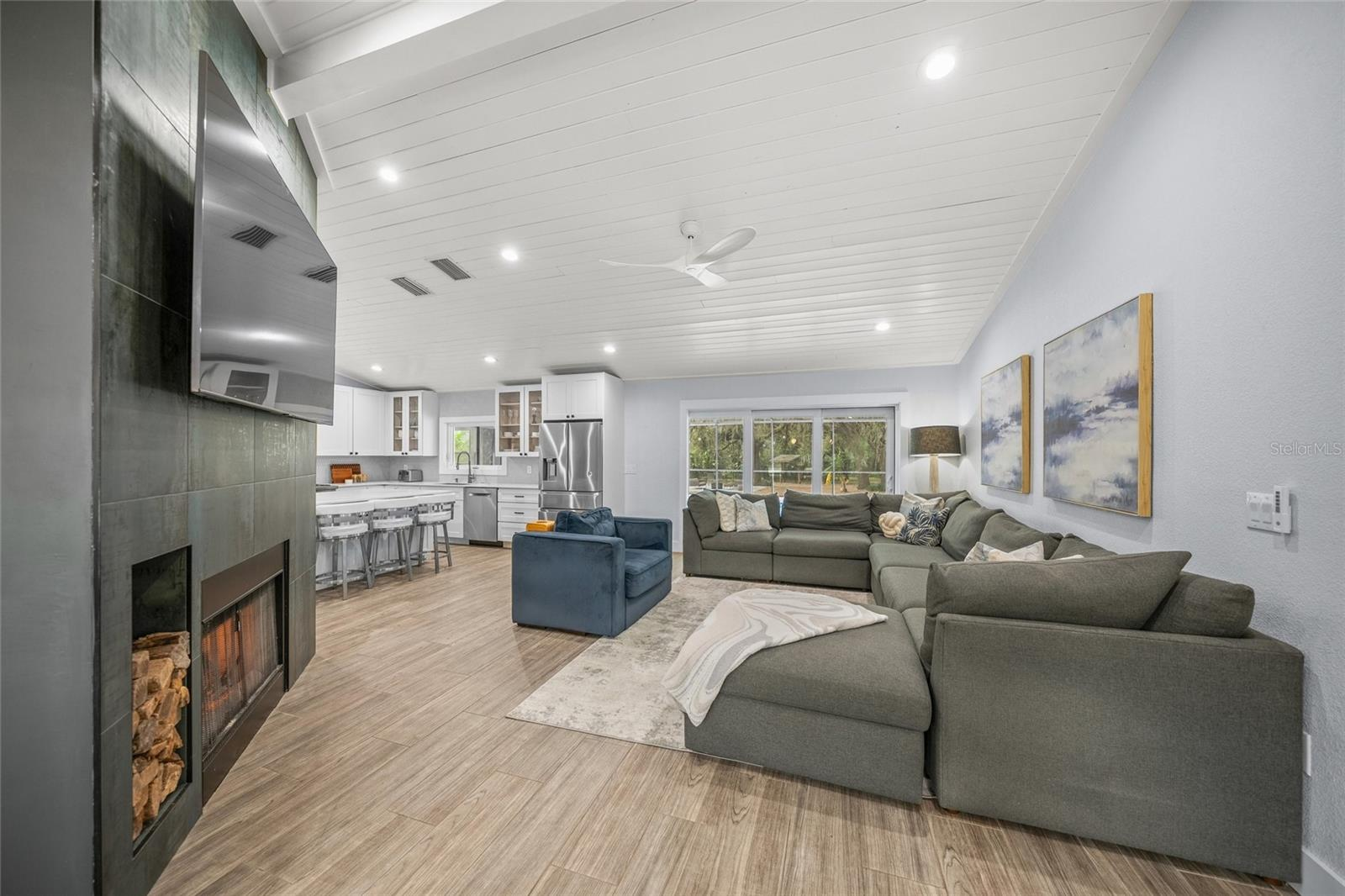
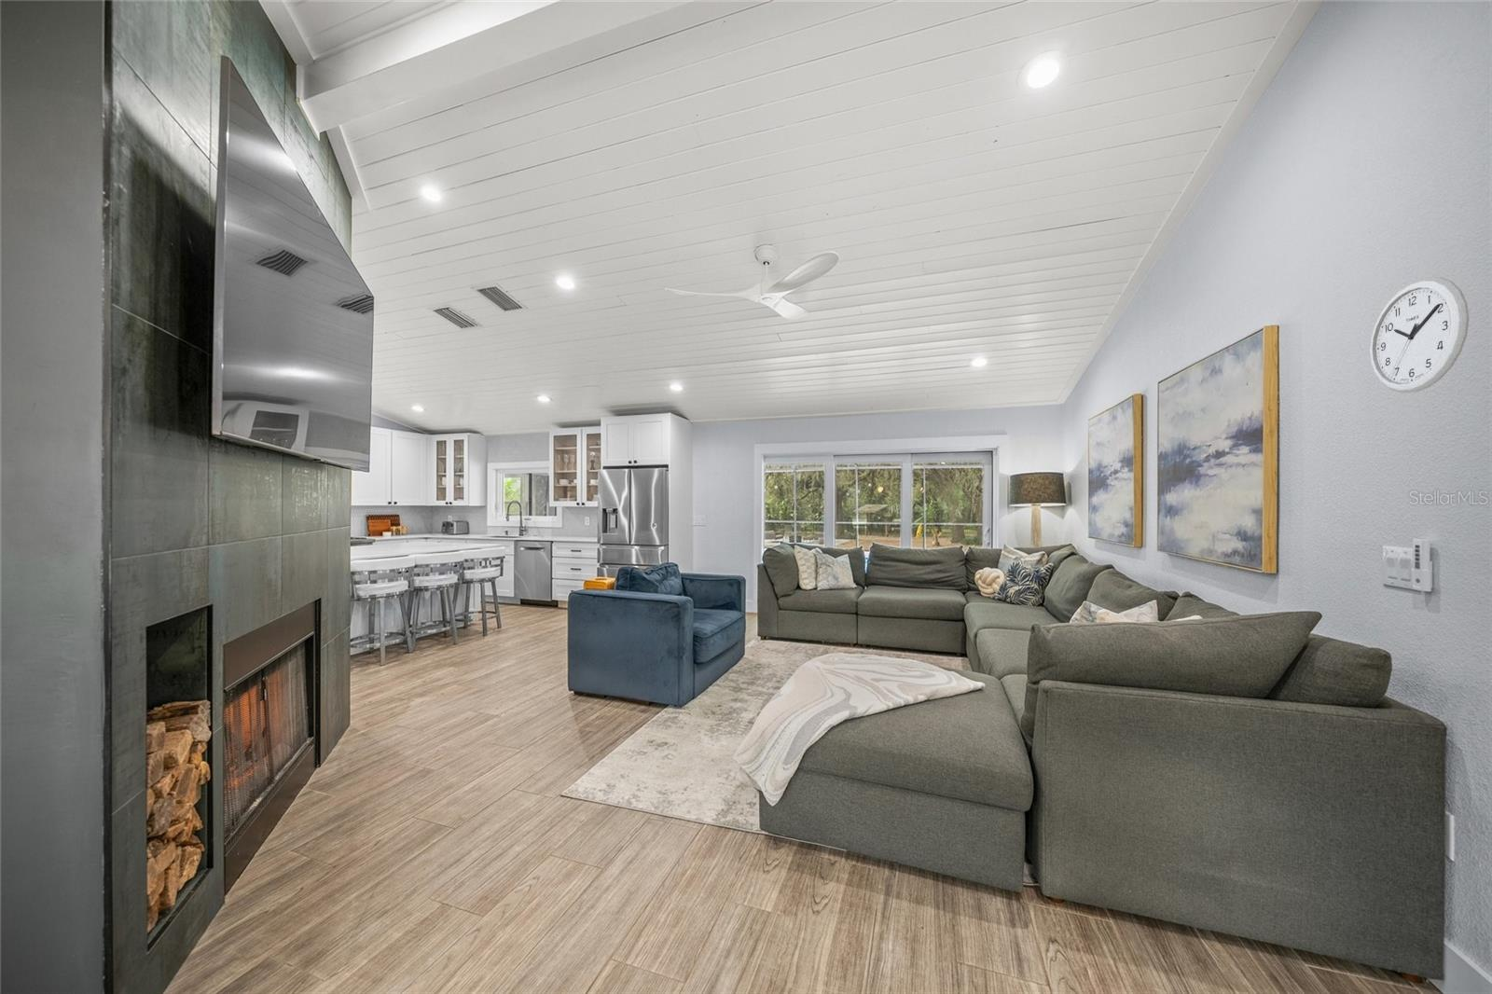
+ wall clock [1370,276,1470,394]
